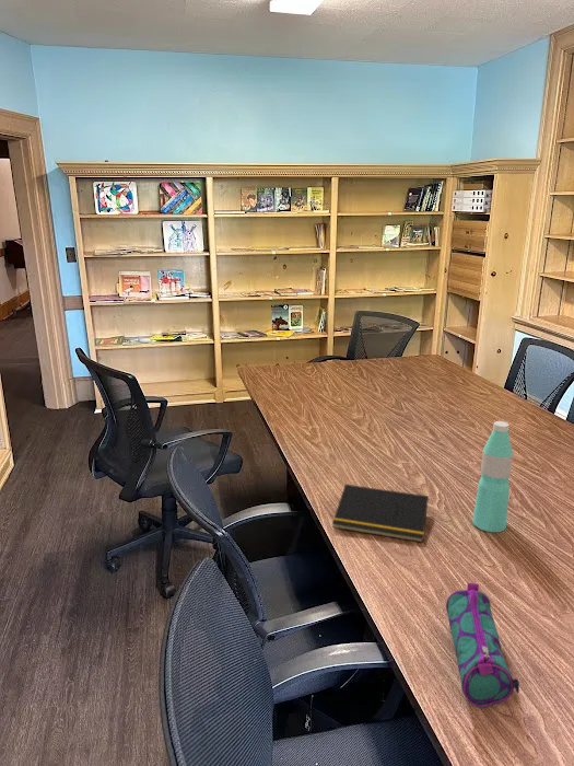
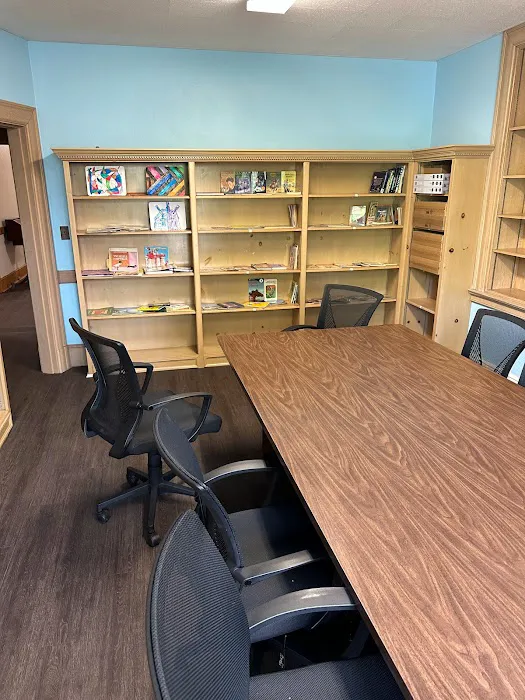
- notepad [331,484,430,544]
- pencil case [445,582,520,708]
- water bottle [471,420,514,533]
